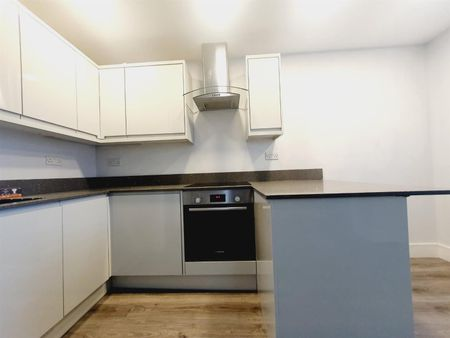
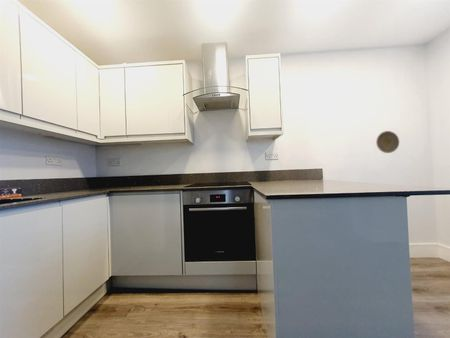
+ decorative plate [375,130,400,154]
